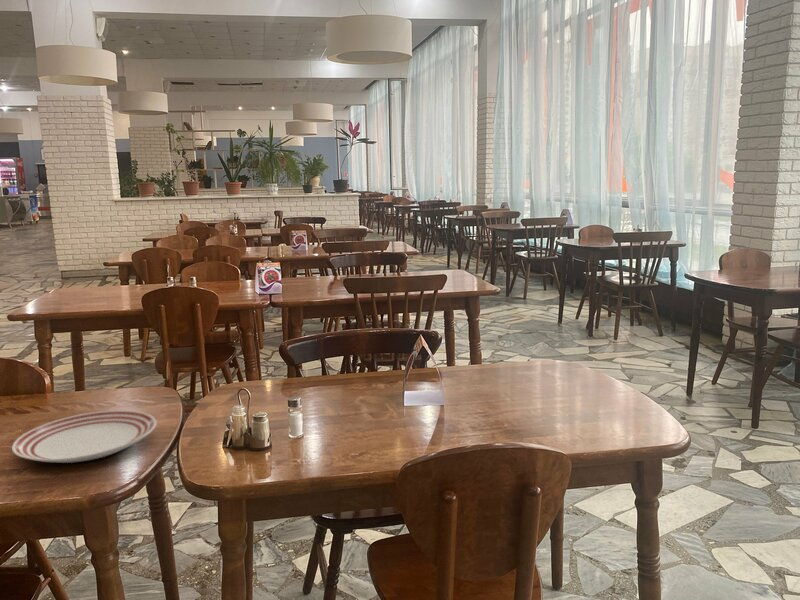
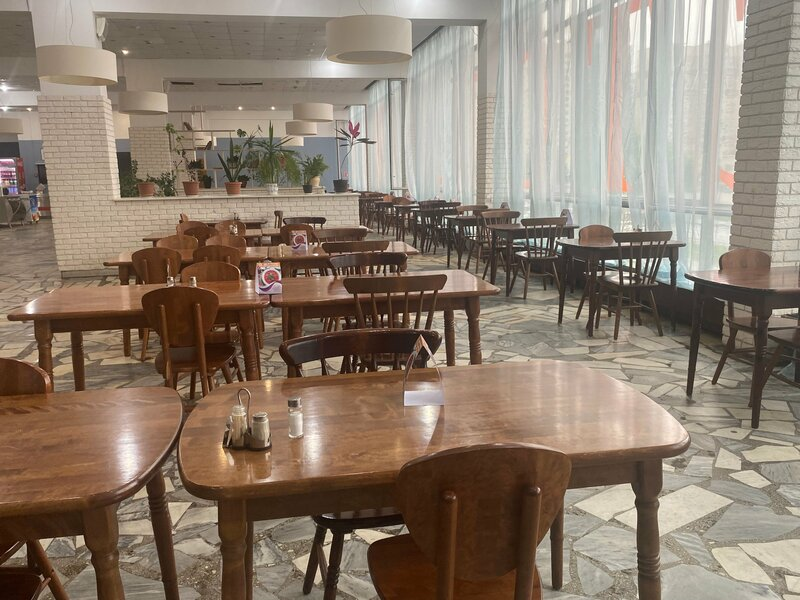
- dinner plate [11,409,157,464]
